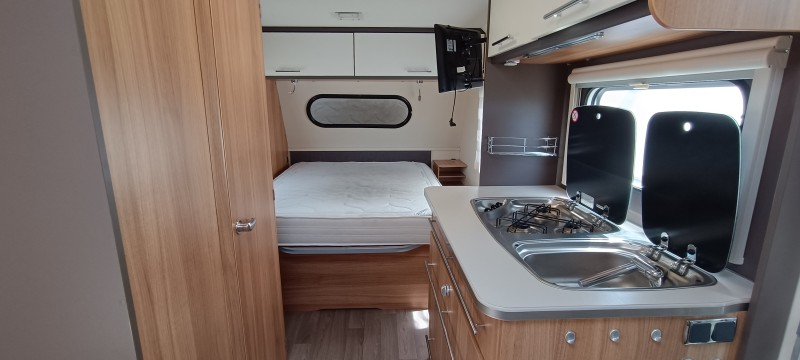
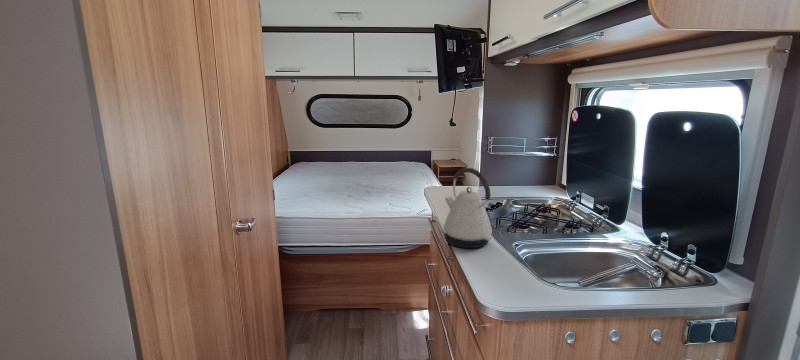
+ kettle [443,167,493,249]
